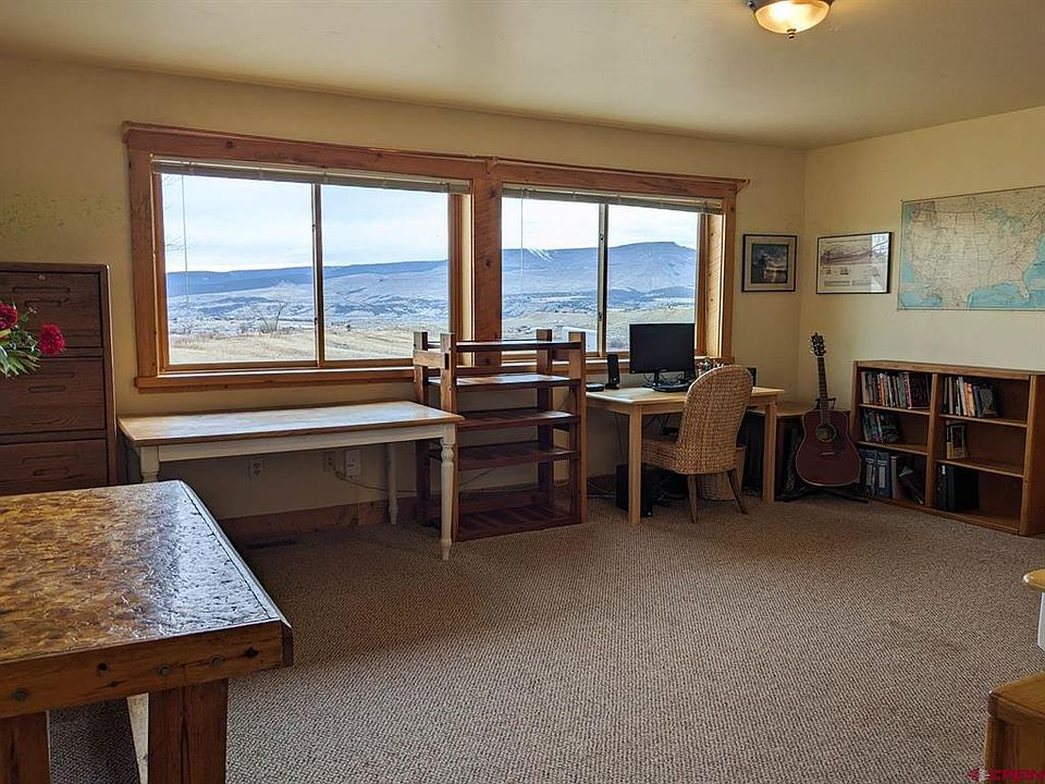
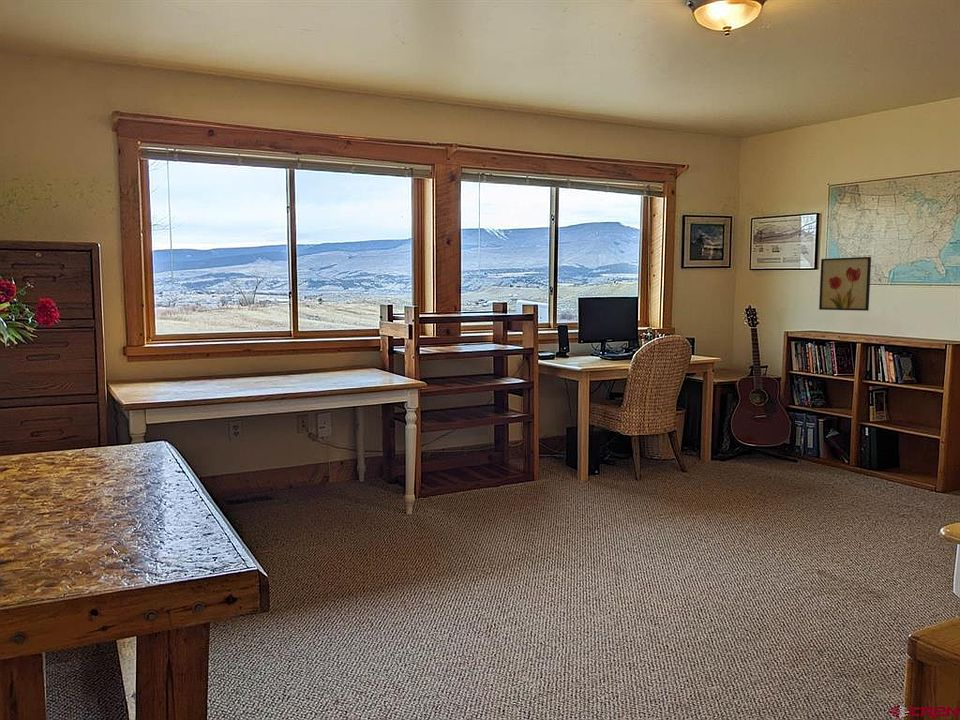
+ wall art [818,256,872,312]
